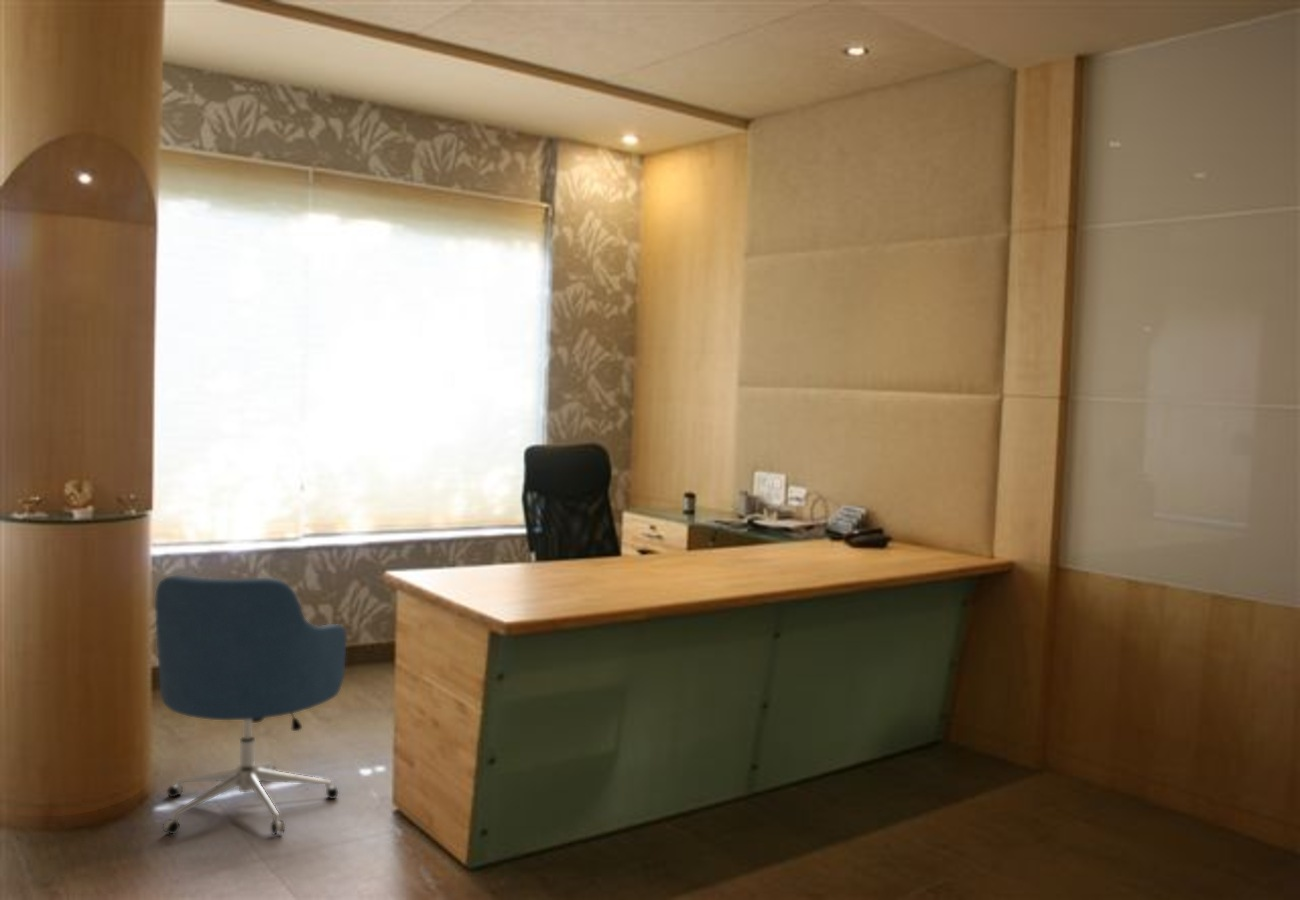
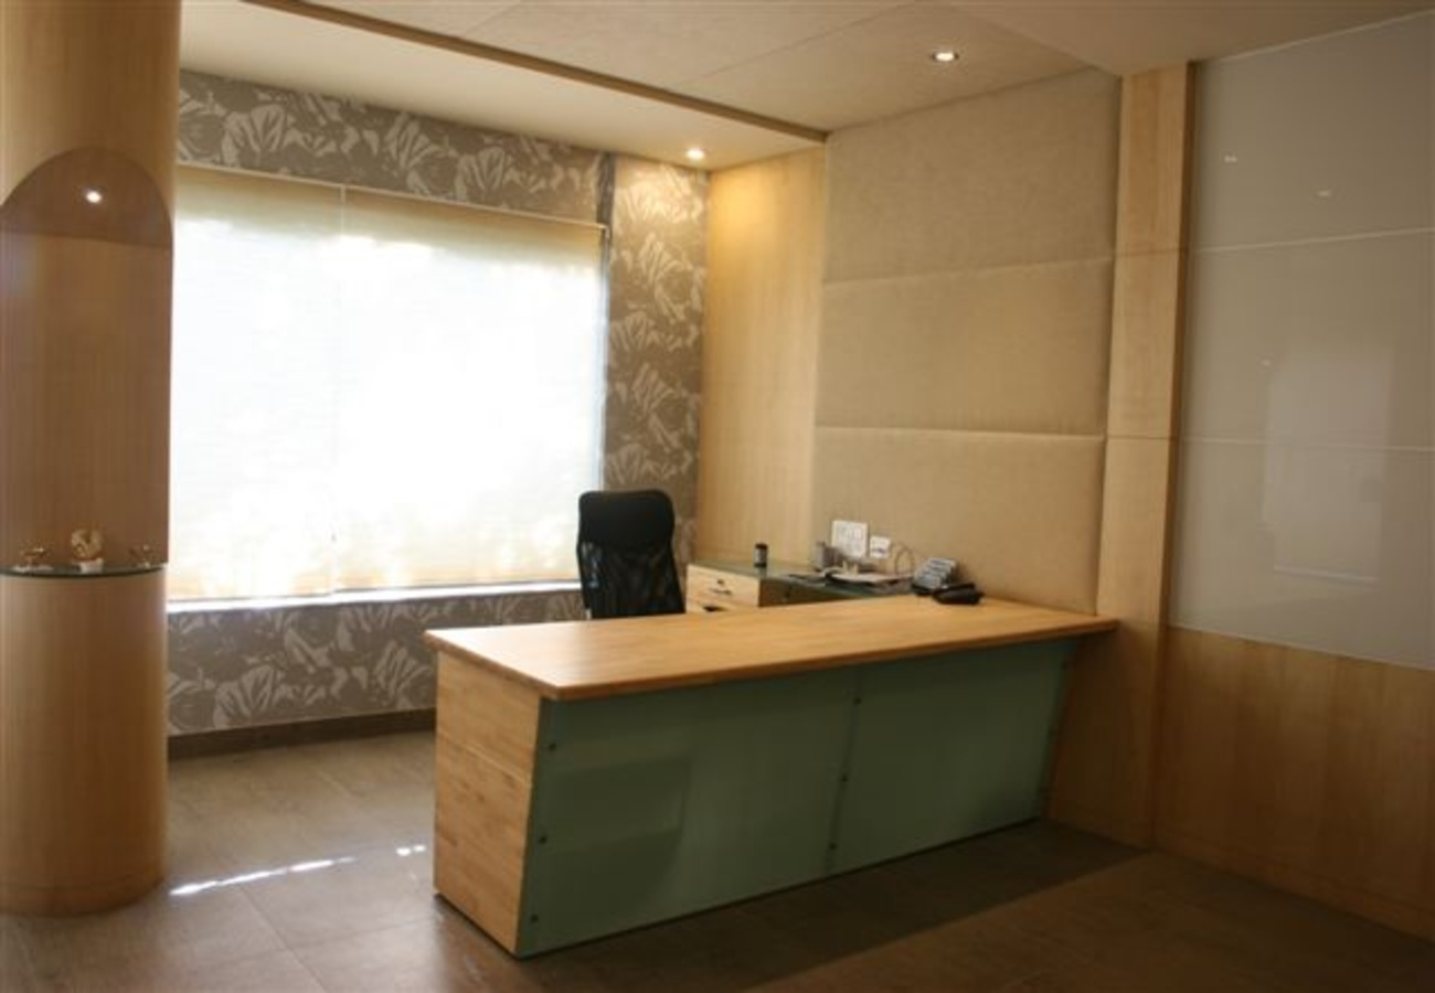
- chair [154,574,347,836]
